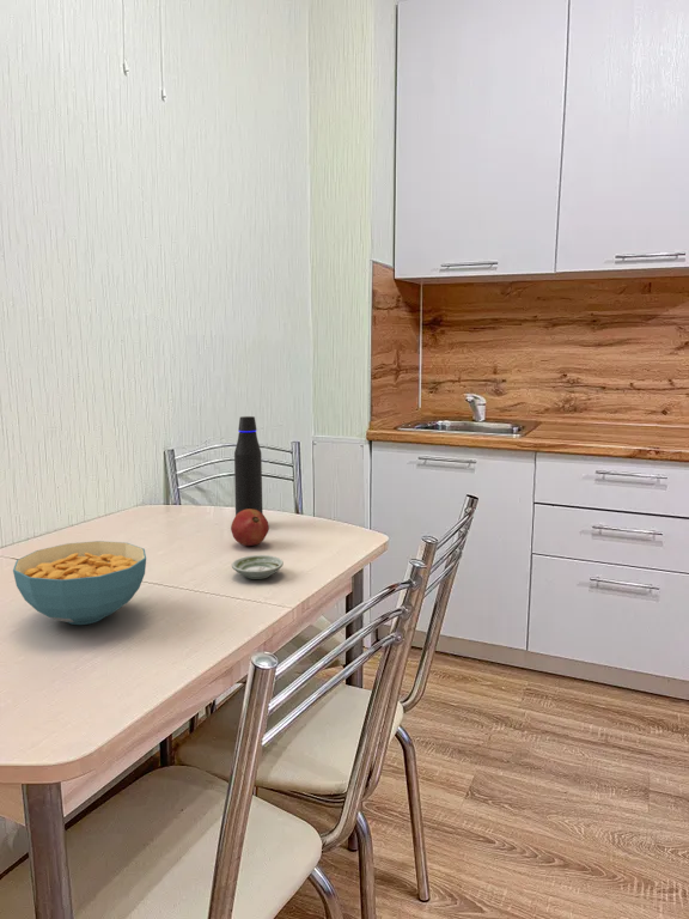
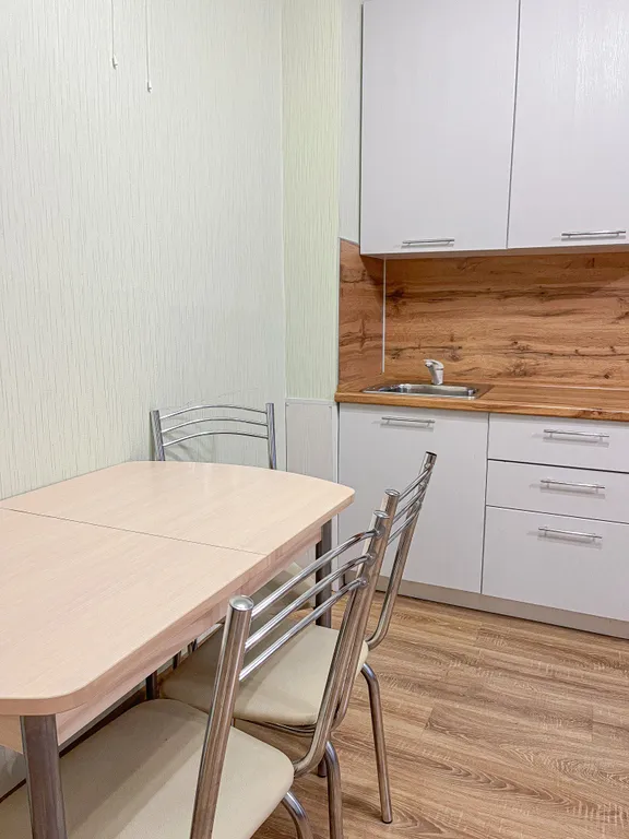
- cereal bowl [12,540,147,626]
- water bottle [233,415,264,516]
- saucer [231,554,285,580]
- fruit [230,509,270,547]
